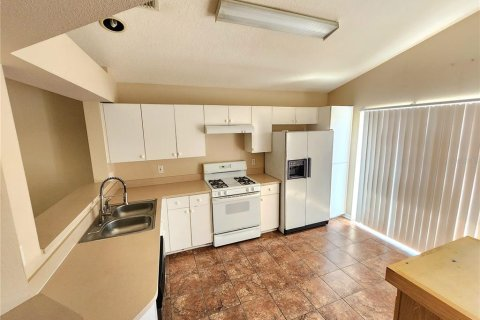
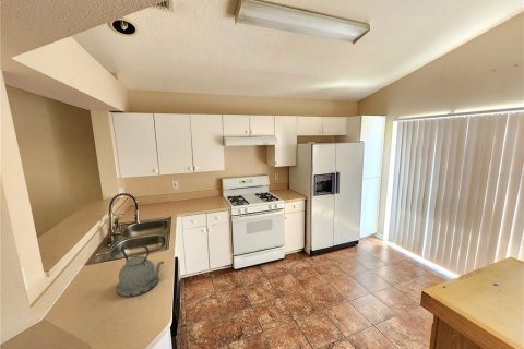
+ kettle [116,243,165,298]
